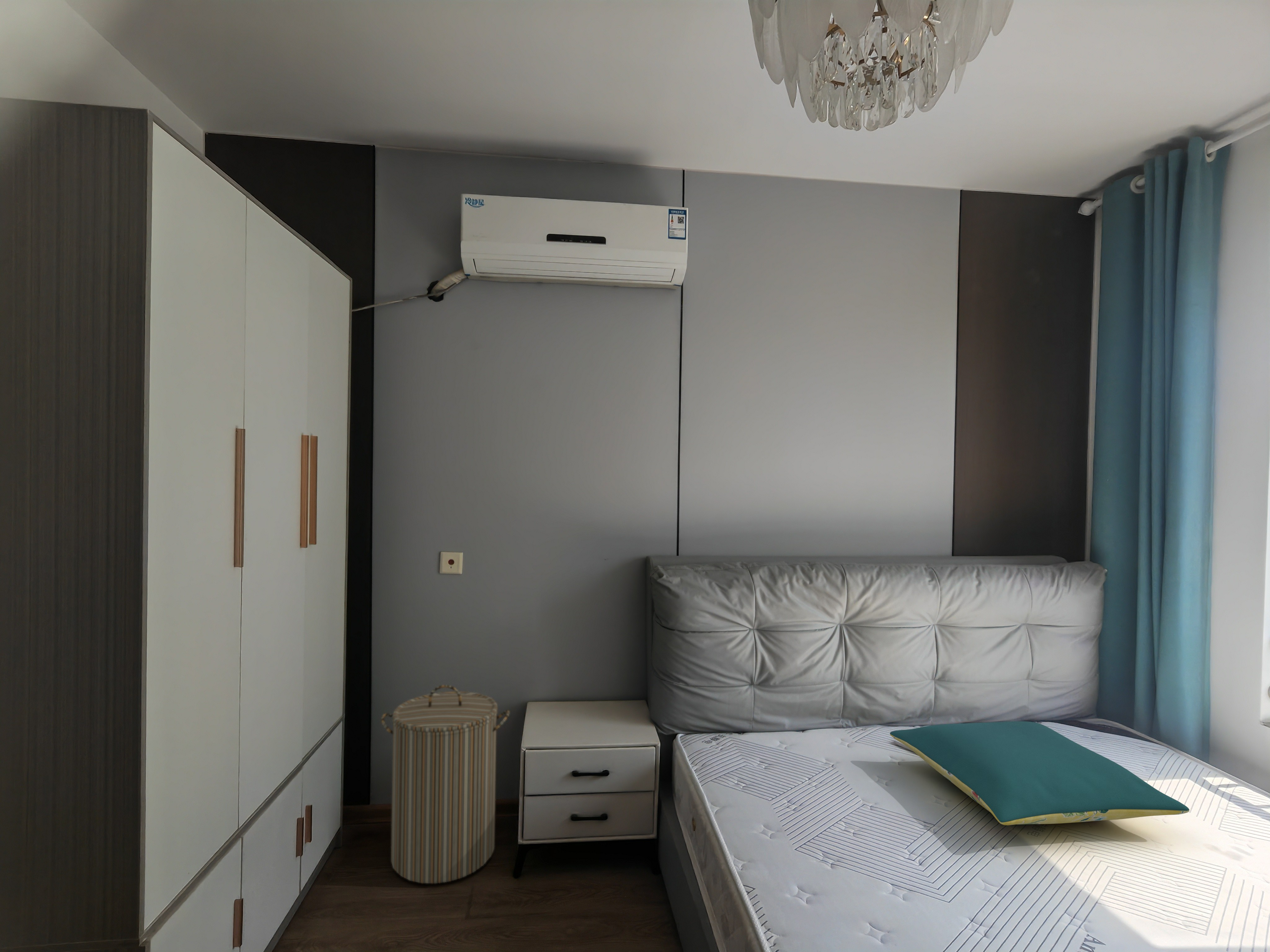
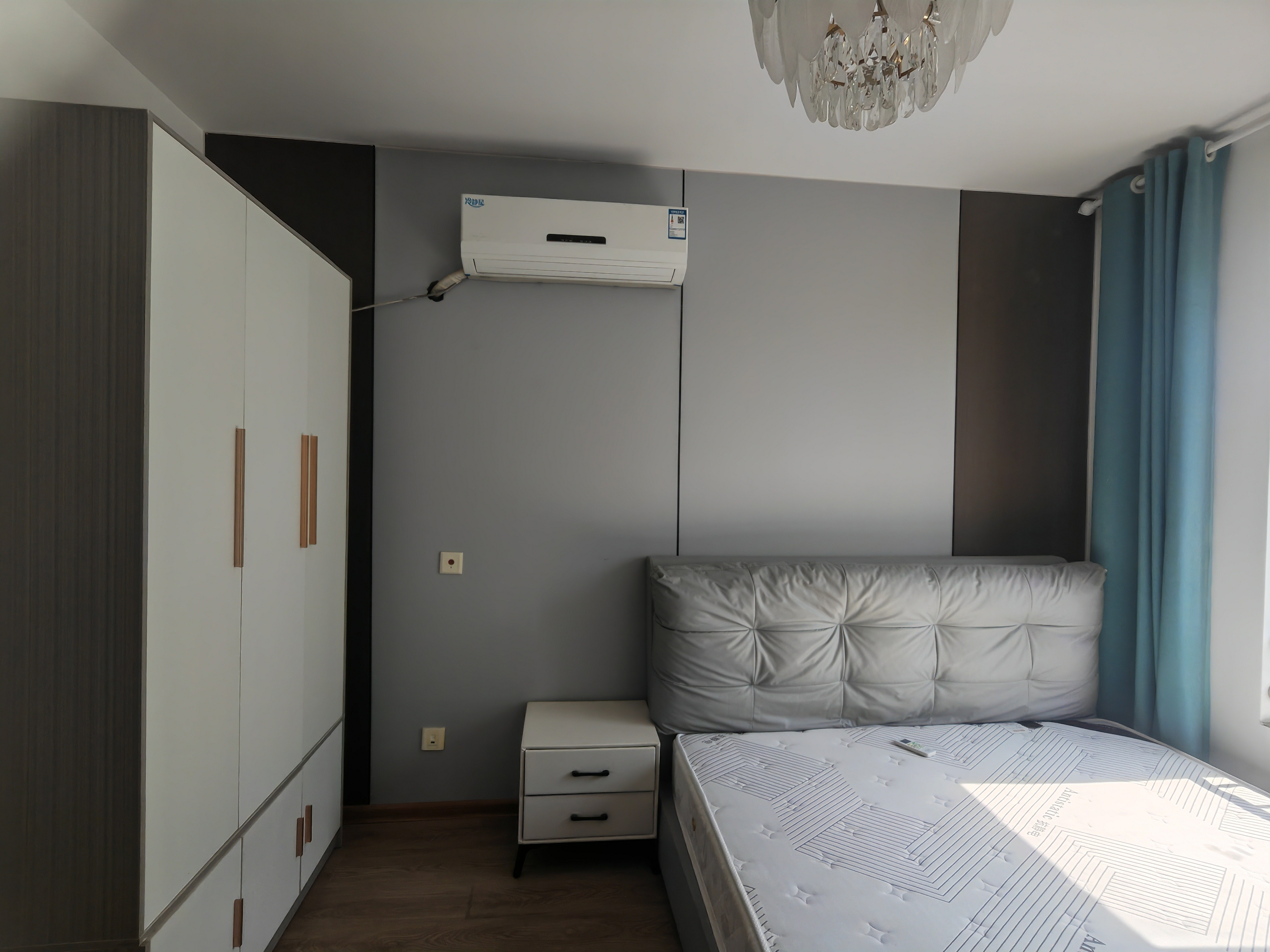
- laundry hamper [381,685,510,884]
- pillow [890,721,1190,826]
